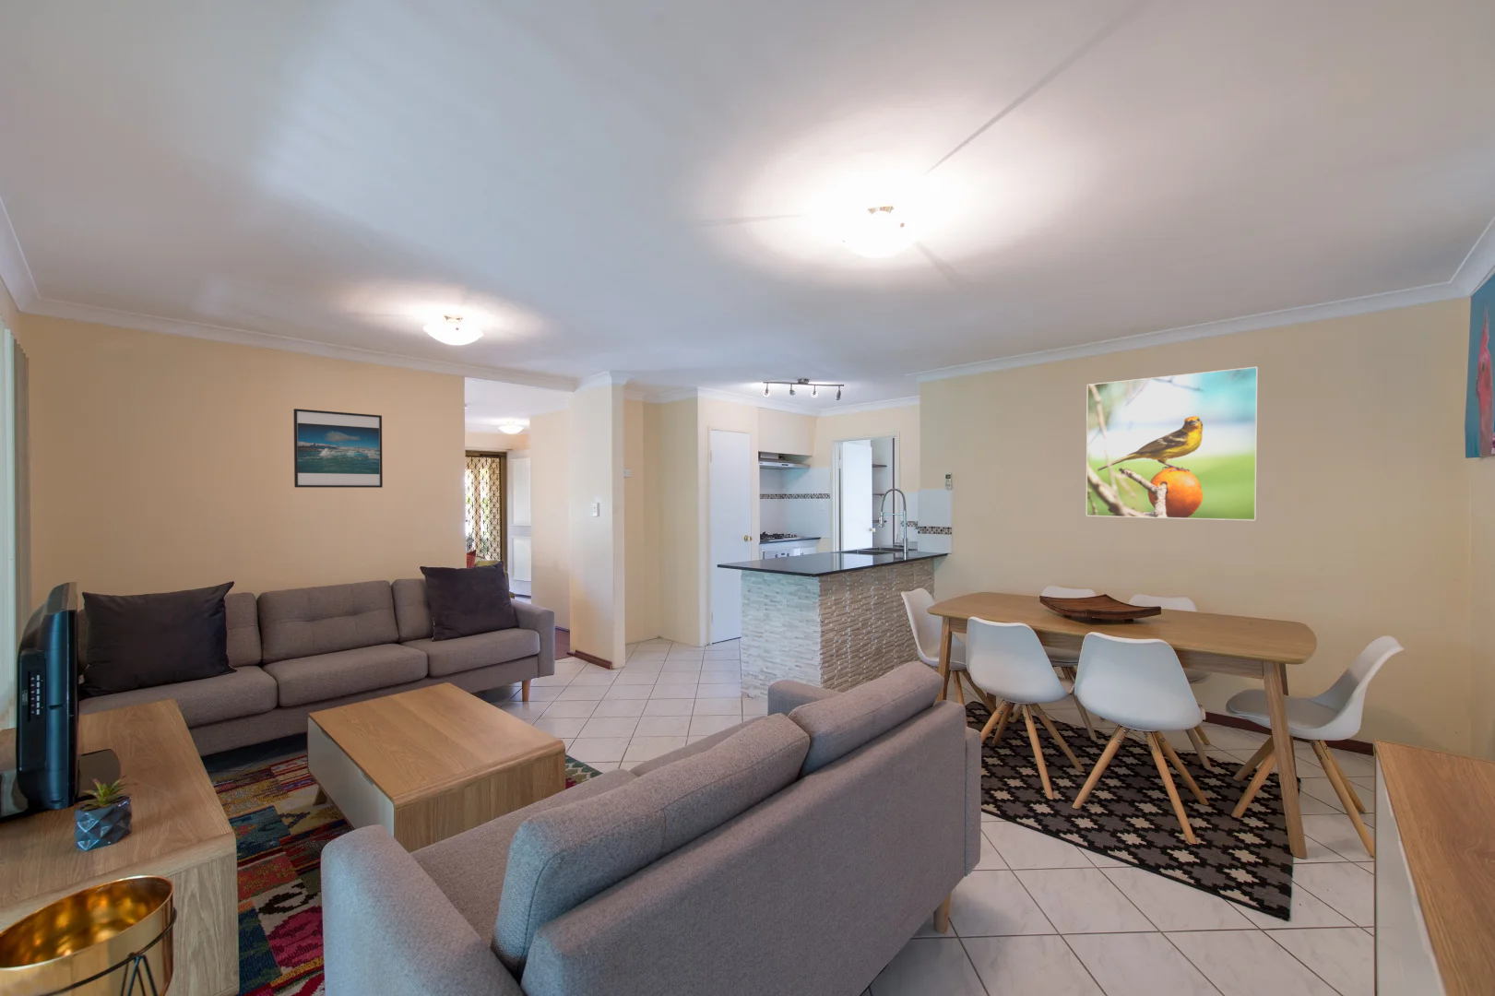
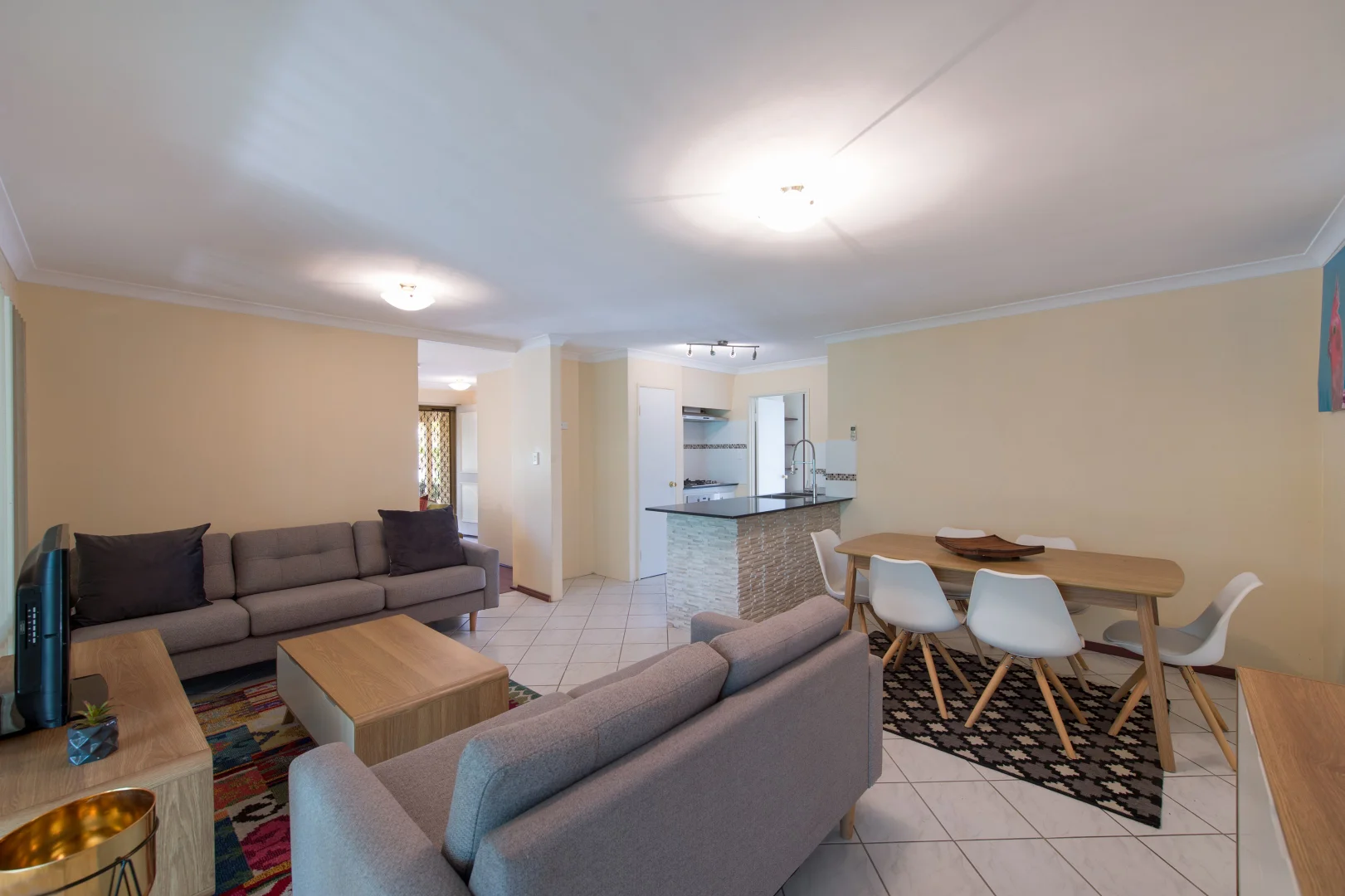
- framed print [292,408,383,489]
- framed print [1086,366,1259,521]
